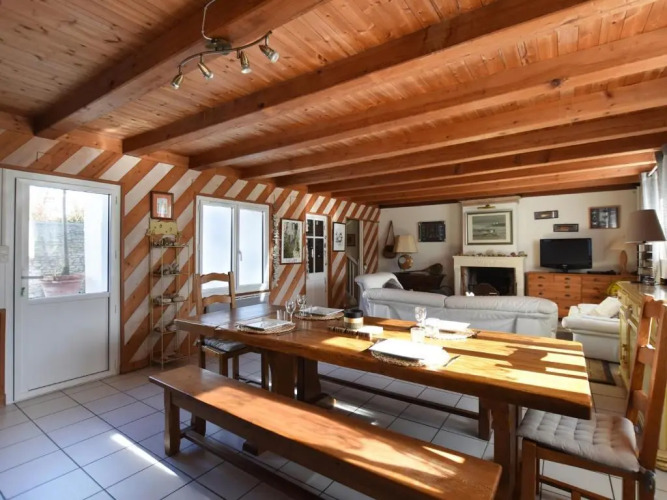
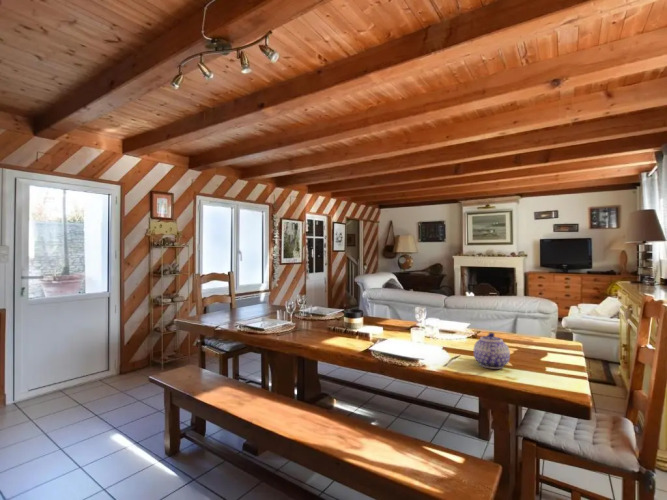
+ teapot [473,332,511,370]
